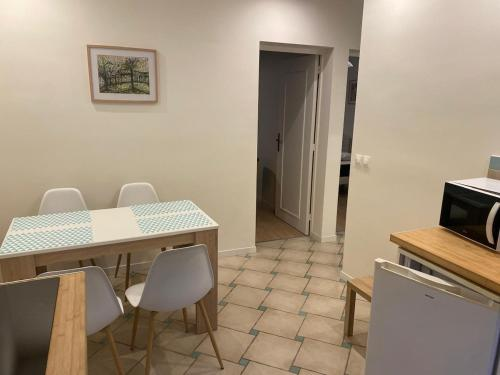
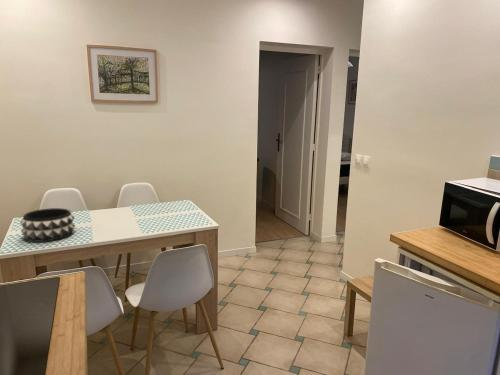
+ decorative bowl [19,207,76,243]
